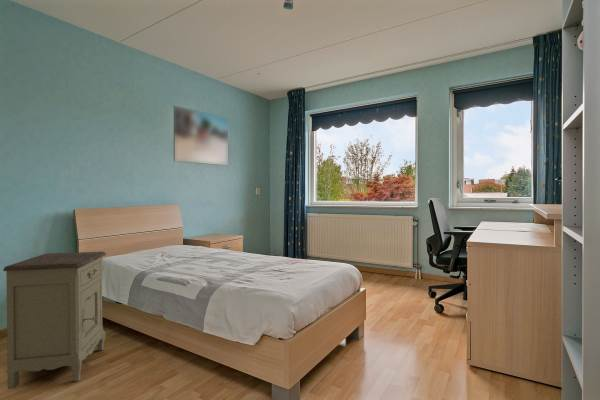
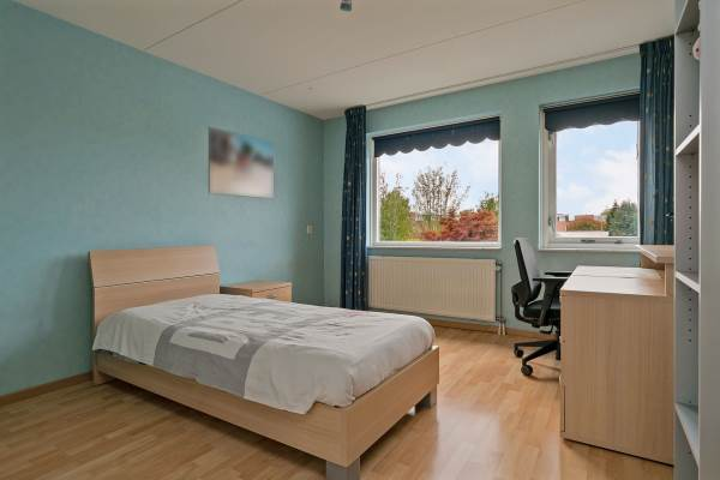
- nightstand [2,251,107,390]
